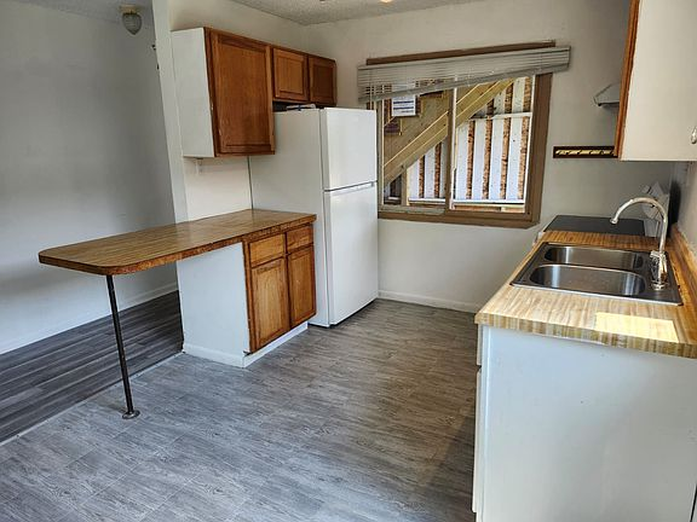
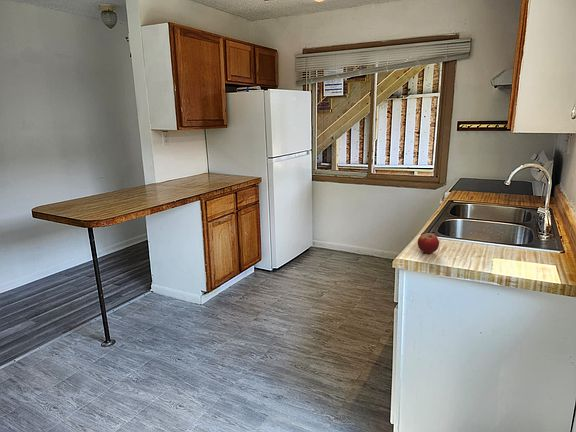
+ fruit [417,232,440,254]
